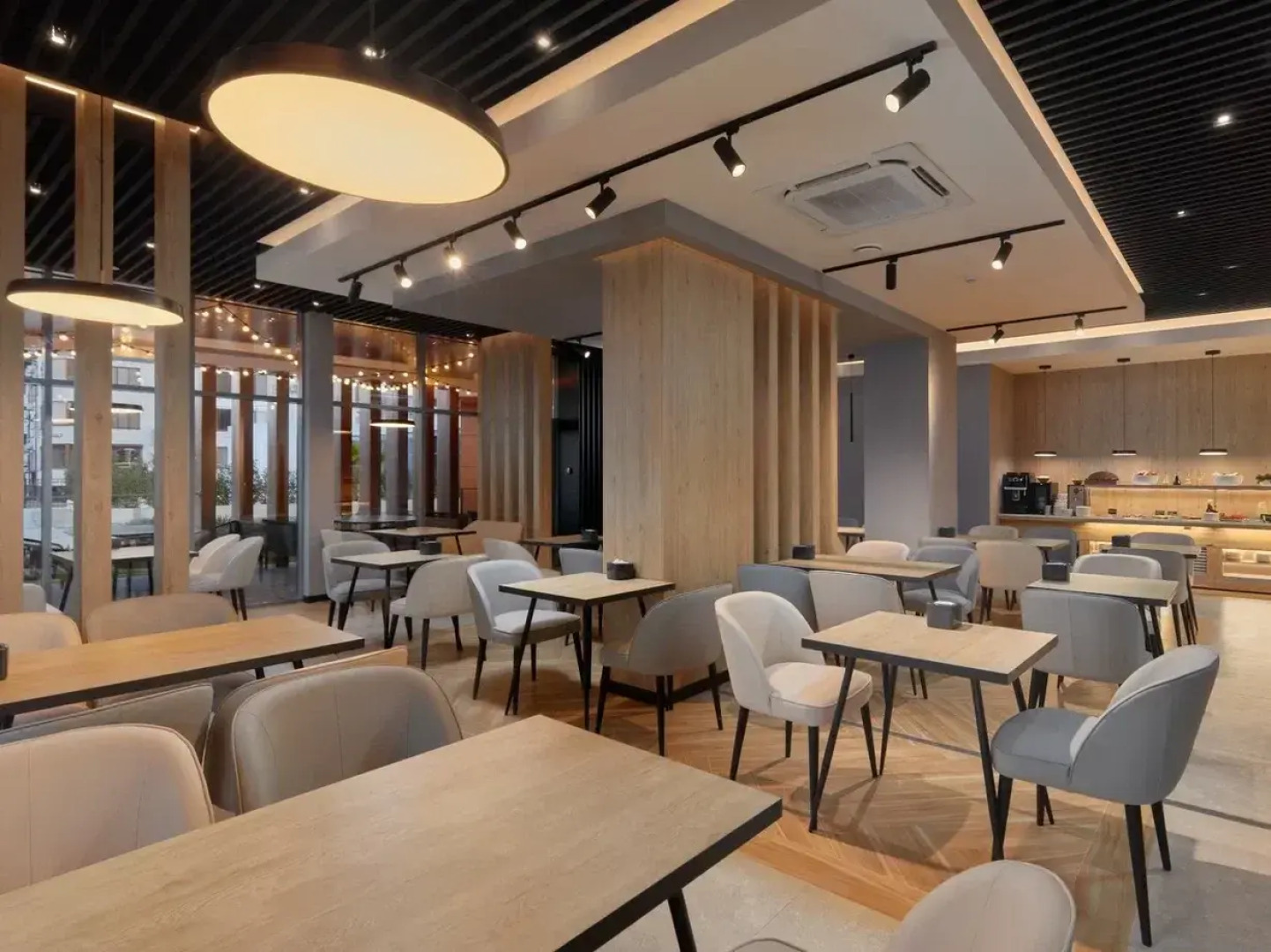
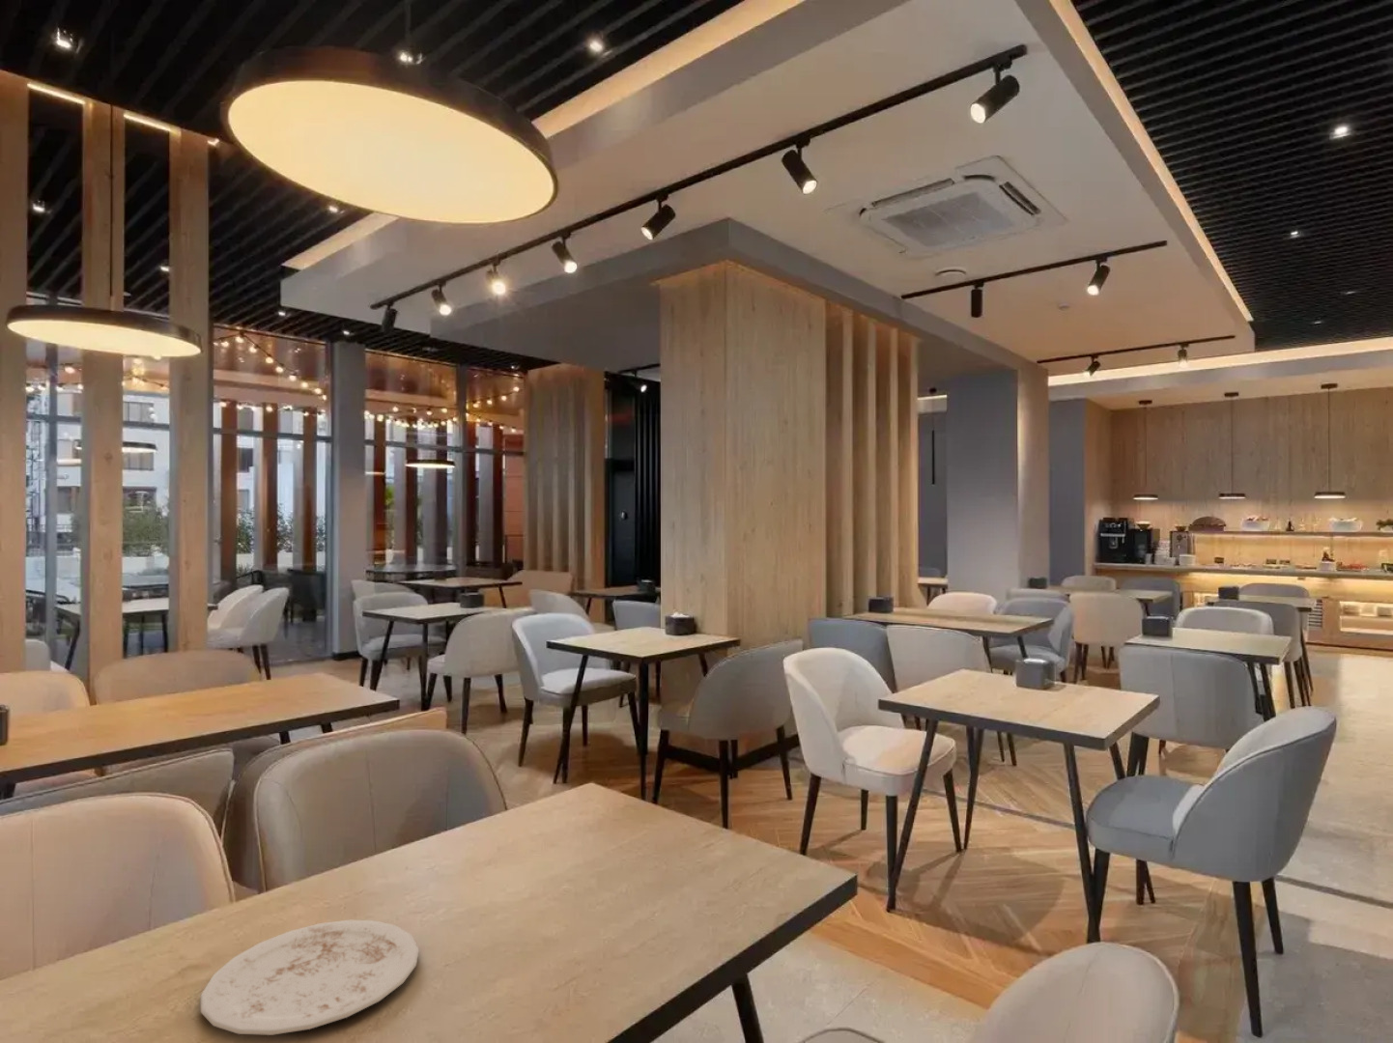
+ plate [199,919,420,1036]
